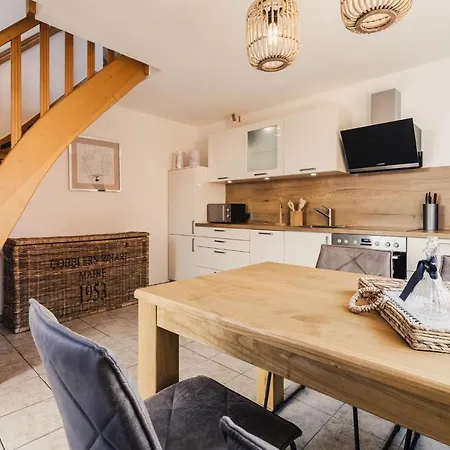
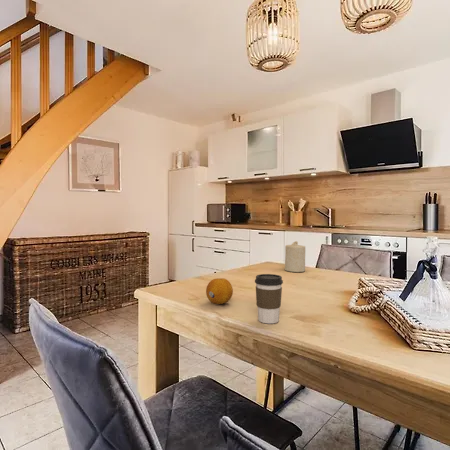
+ fruit [205,277,234,305]
+ candle [284,240,306,273]
+ coffee cup [254,273,284,324]
